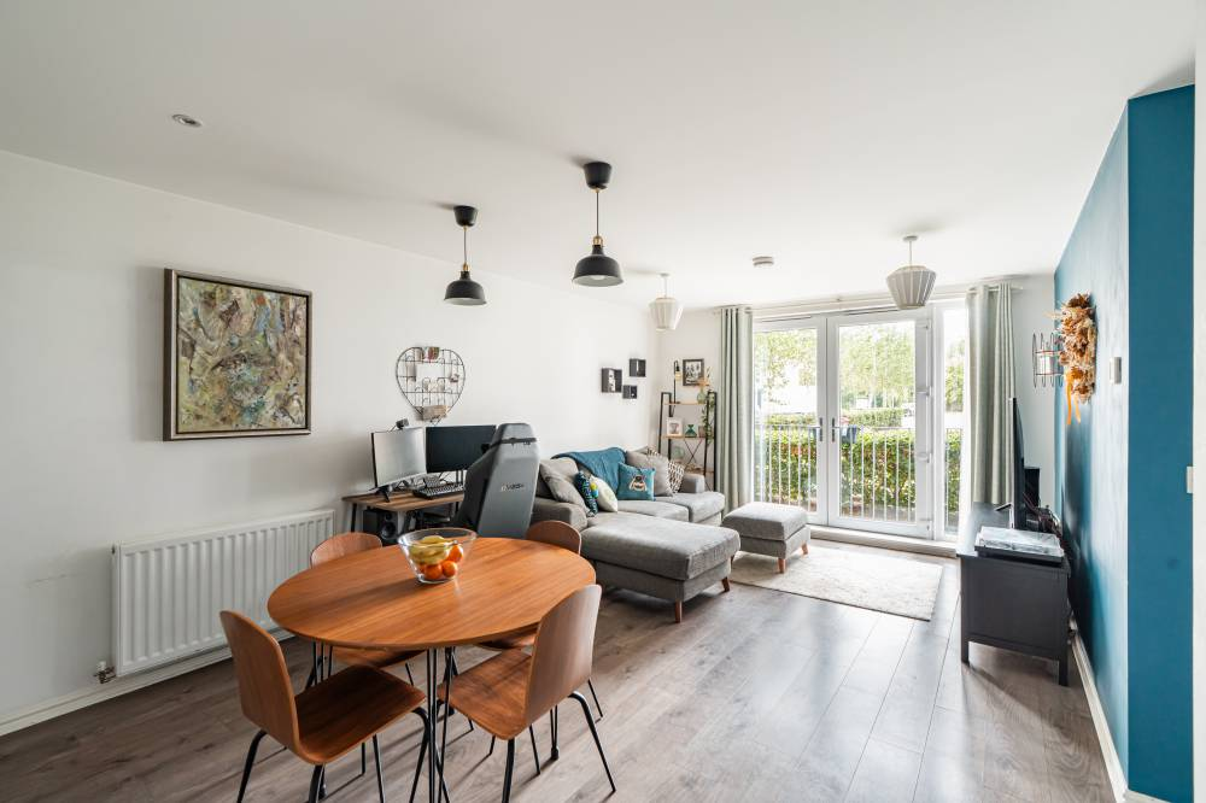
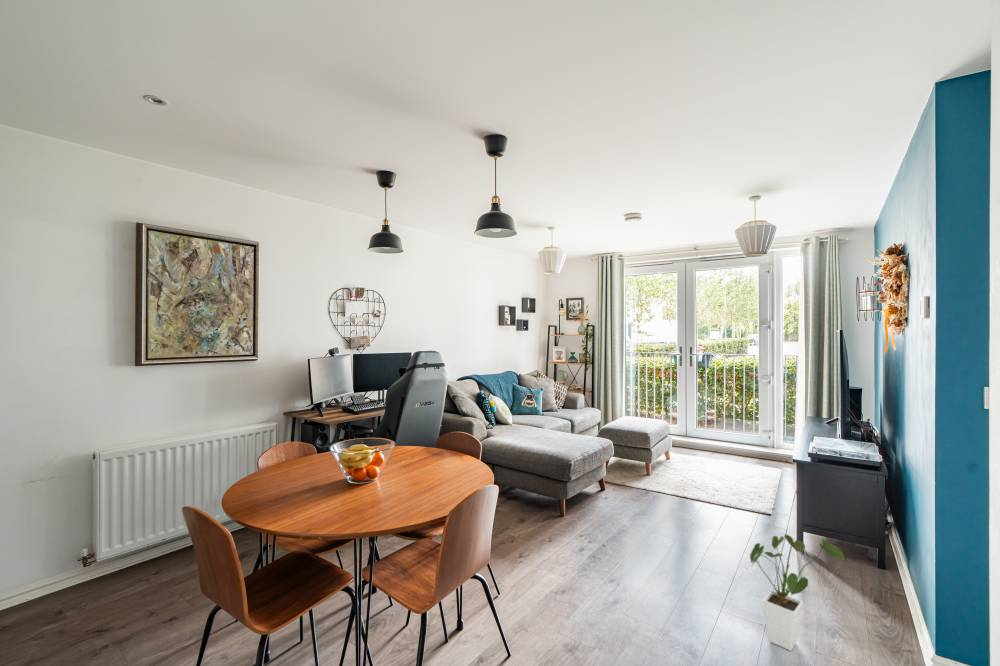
+ house plant [749,533,846,652]
